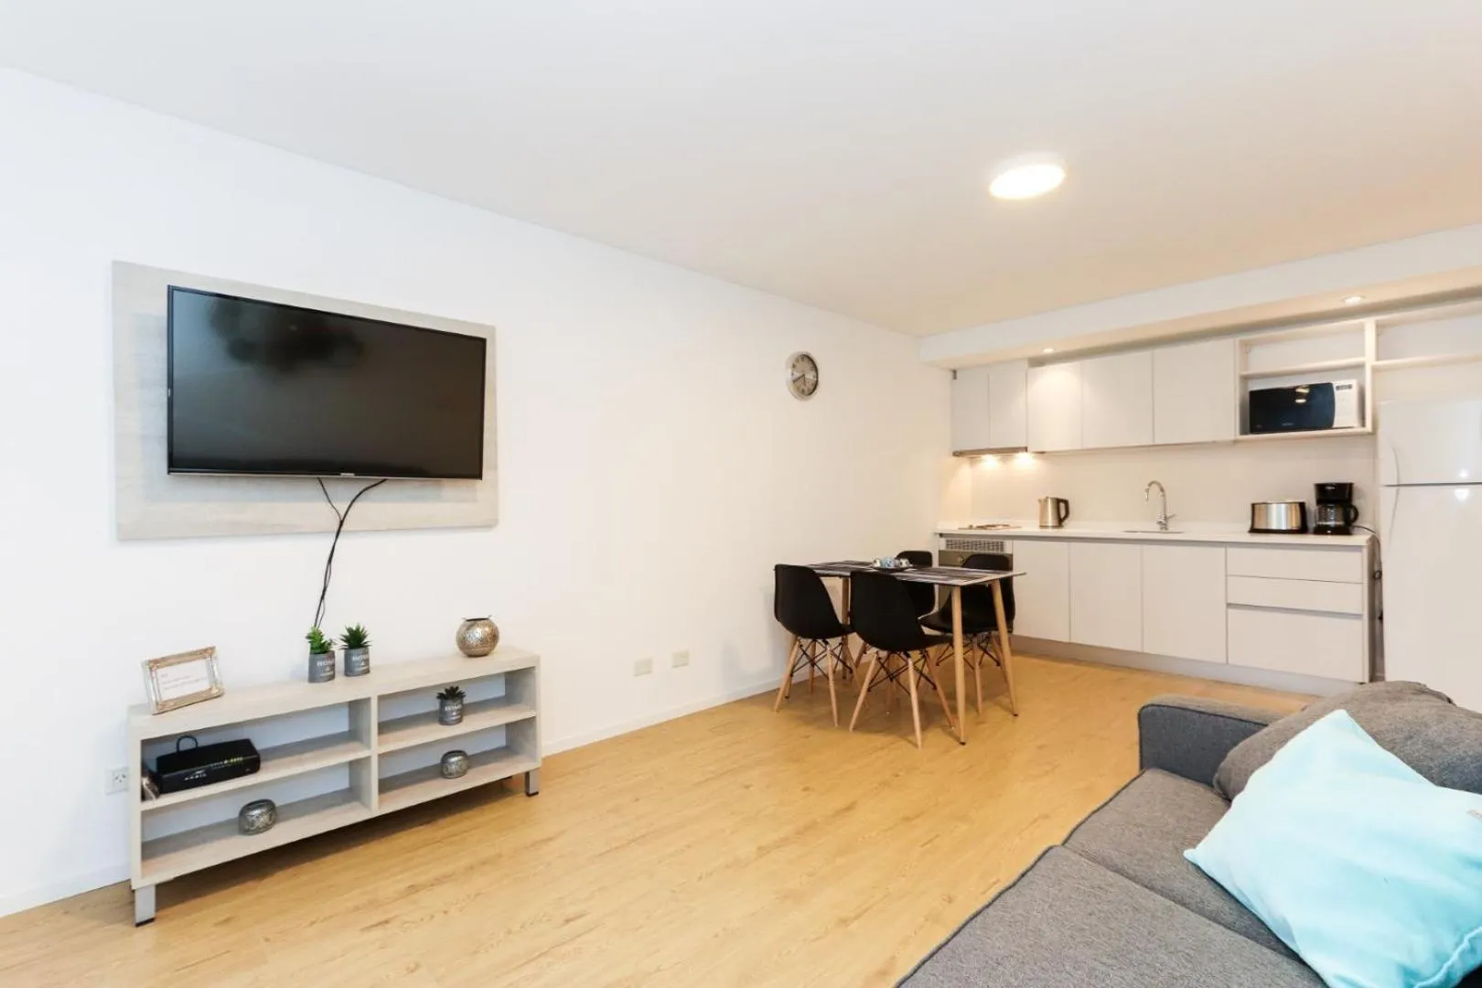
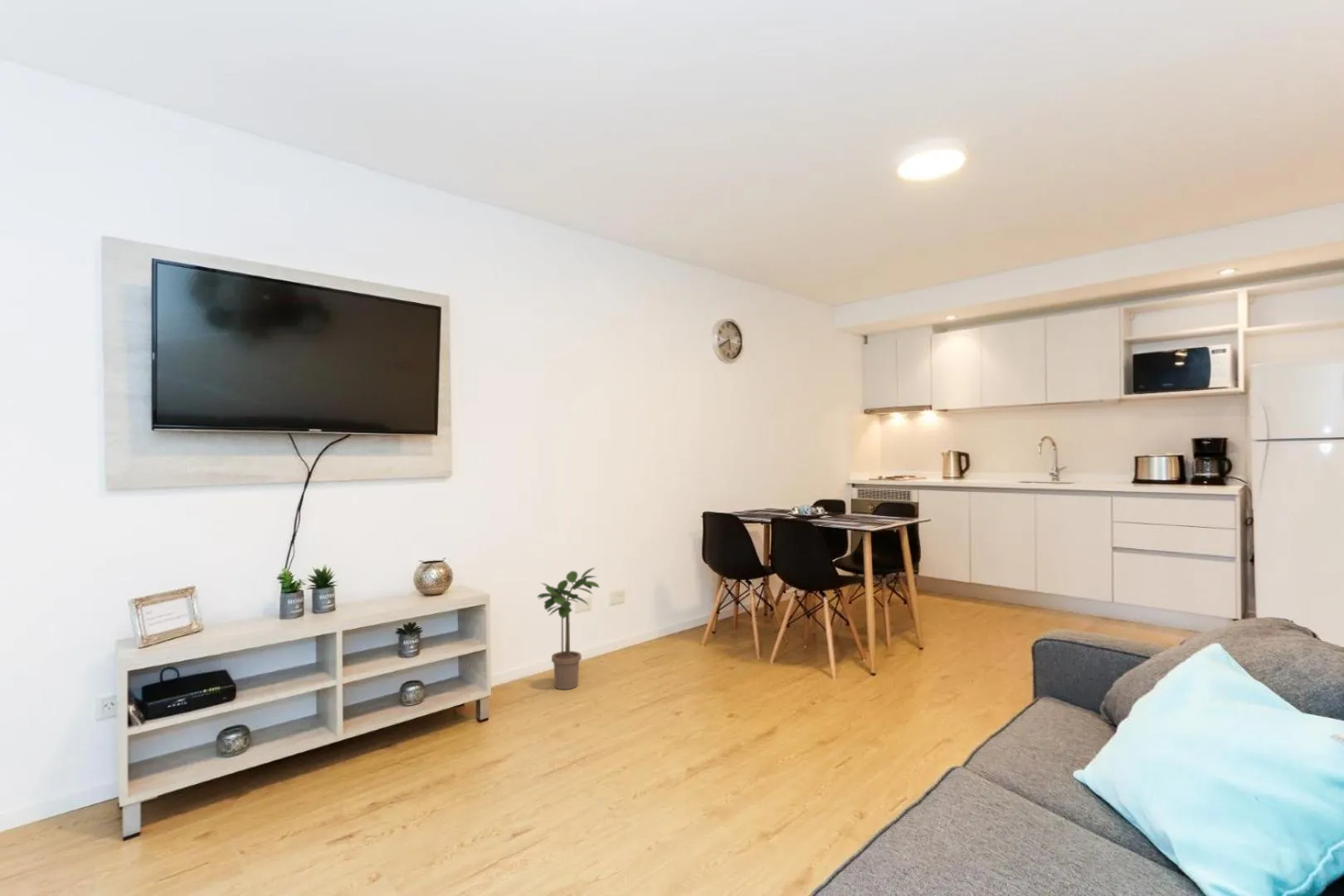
+ potted plant [537,567,601,690]
